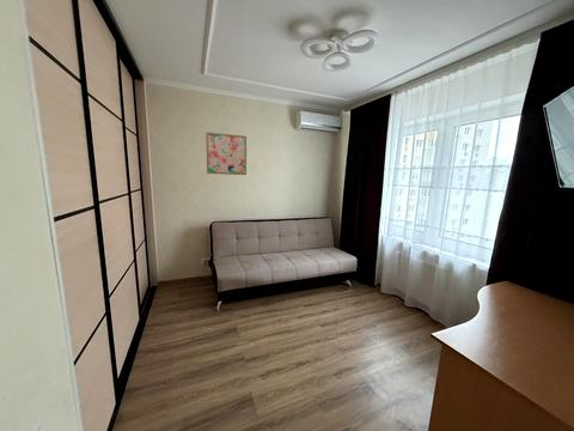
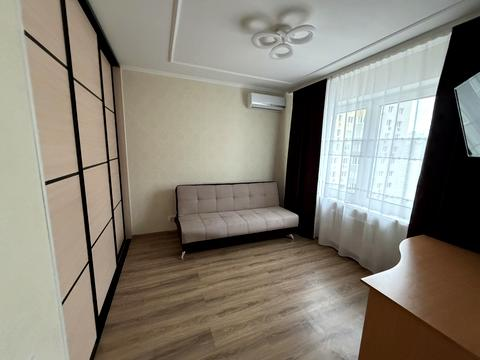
- wall art [204,132,248,176]
